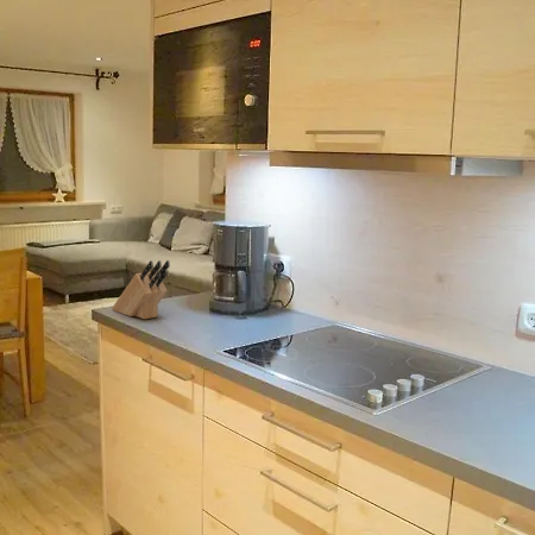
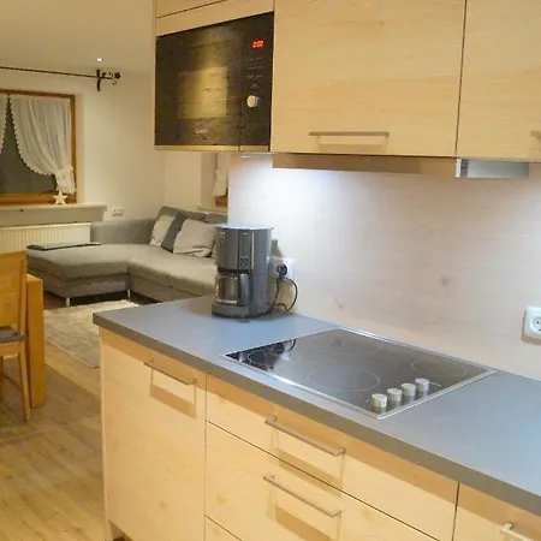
- knife block [112,259,171,320]
